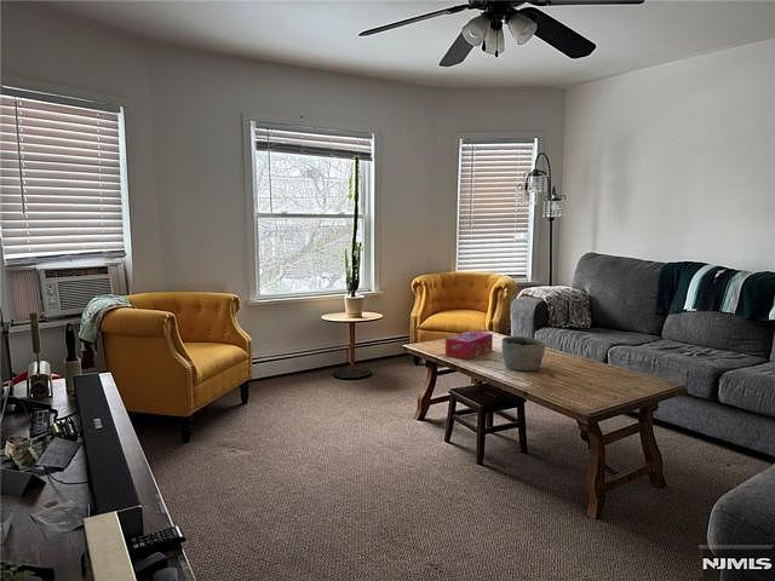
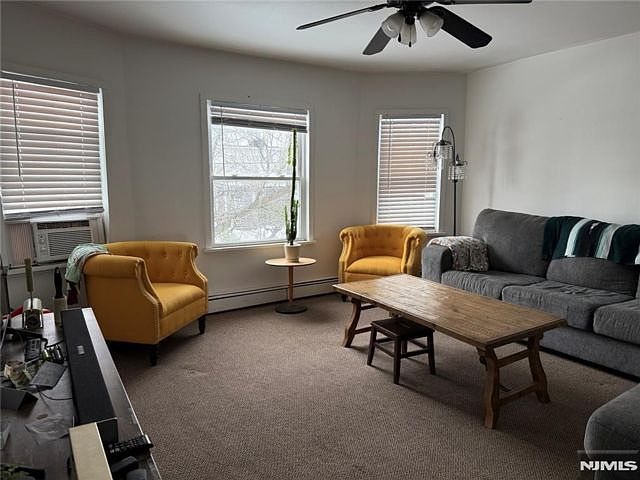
- tissue box [444,329,494,361]
- bowl [500,335,546,372]
